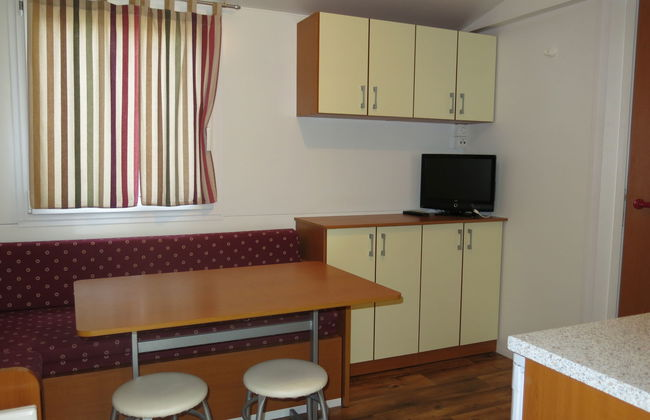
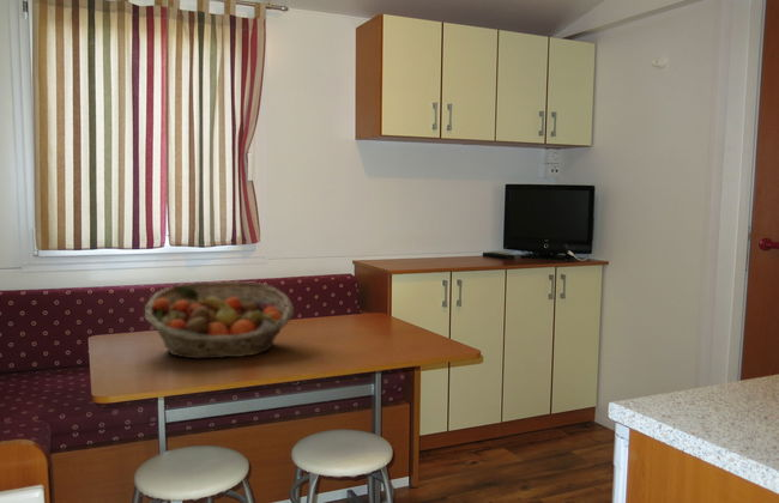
+ fruit basket [144,280,295,360]
